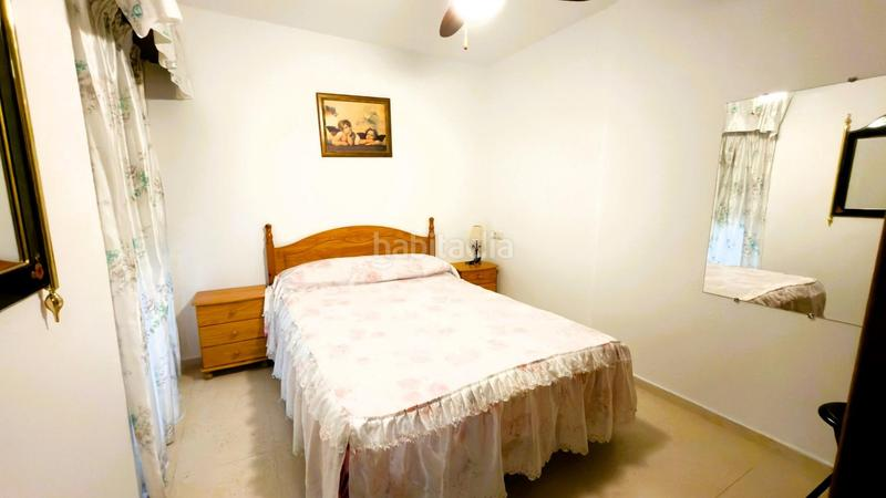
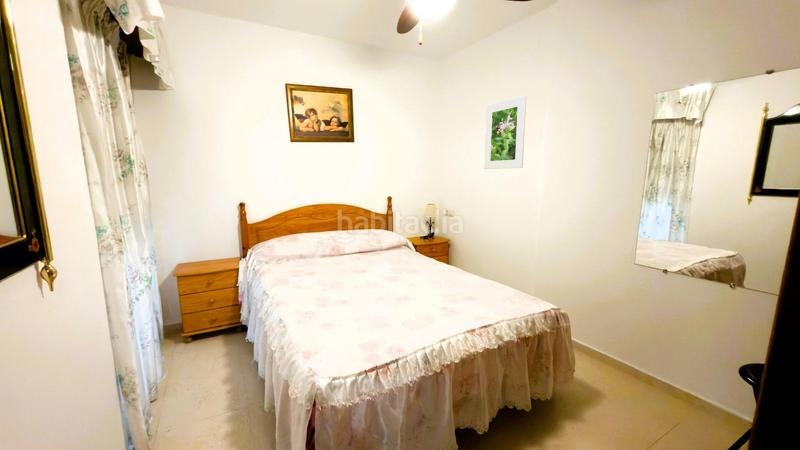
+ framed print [483,95,528,170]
